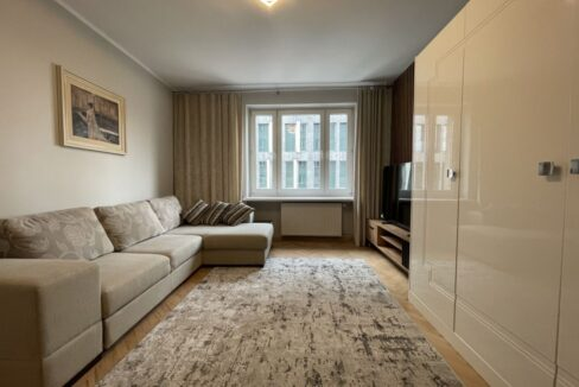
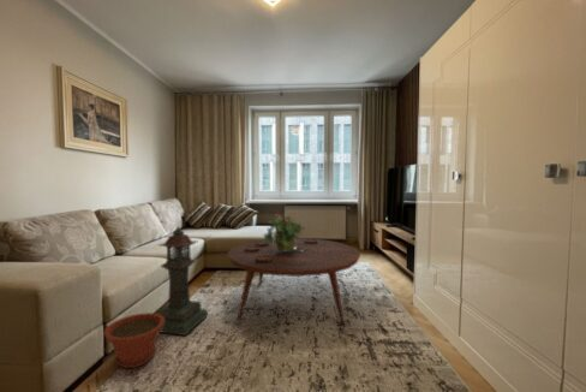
+ lantern [155,226,209,337]
+ plant pot [103,311,165,369]
+ coffee table [227,237,361,326]
+ potted plant [262,210,305,250]
